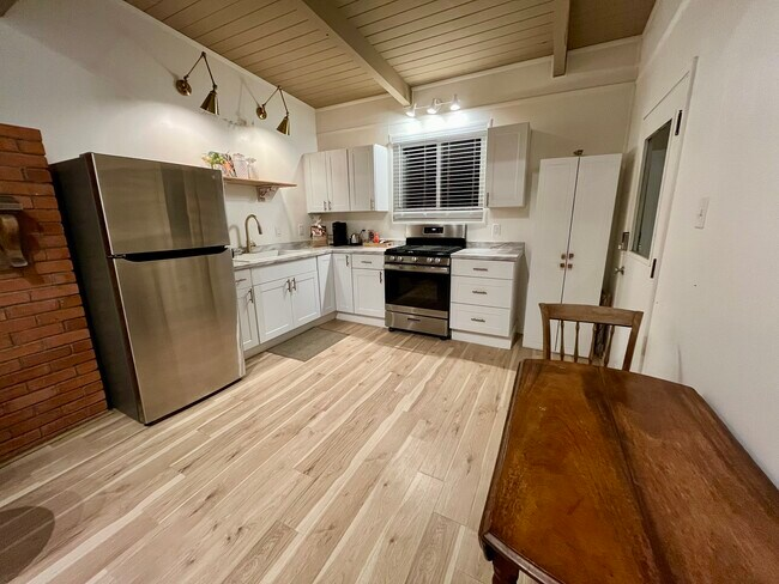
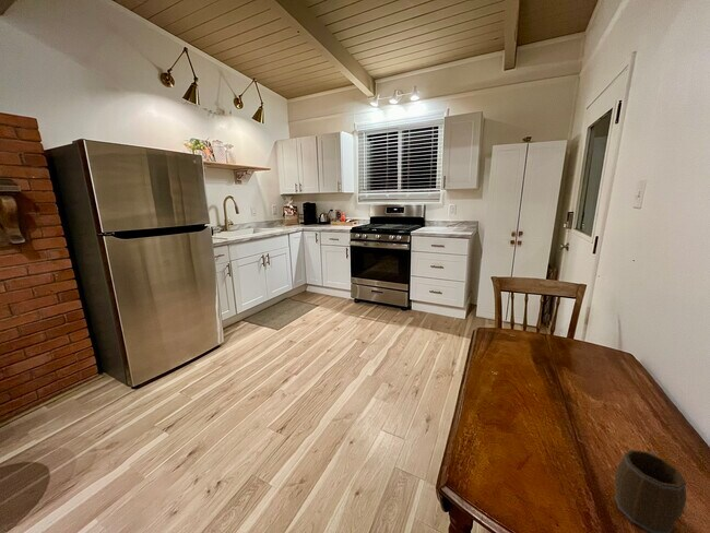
+ mug [614,449,688,533]
